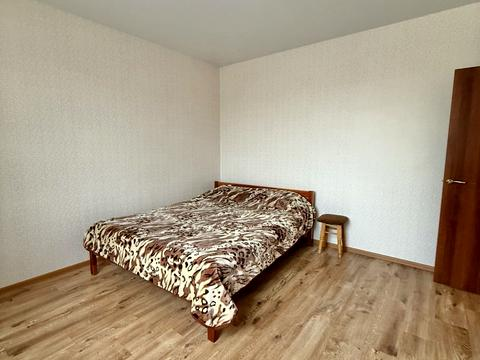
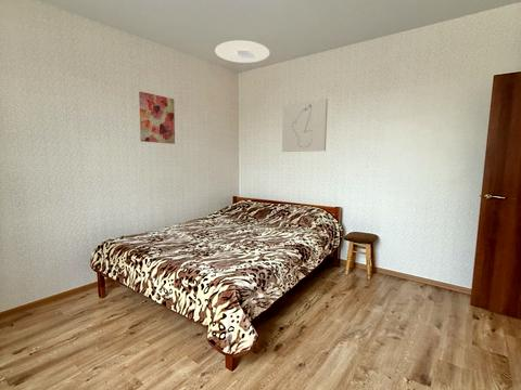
+ wall art [281,98,329,153]
+ ceiling light [214,40,270,64]
+ wall art [138,90,176,145]
